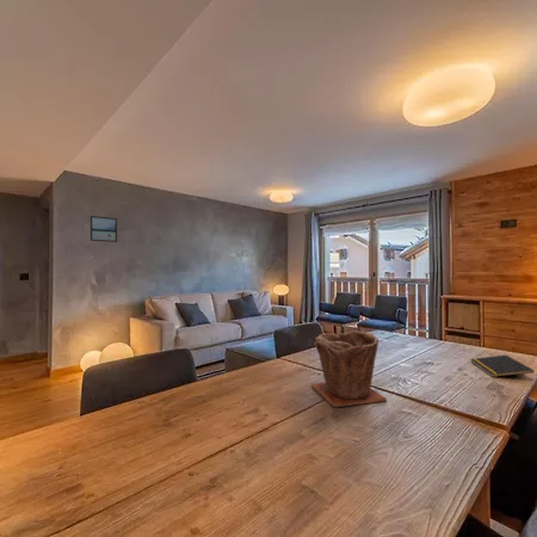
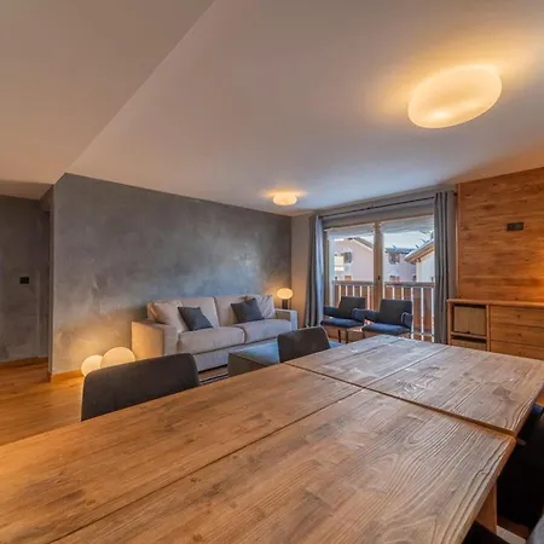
- plant pot [310,329,388,408]
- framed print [90,215,118,243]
- notepad [470,353,536,378]
